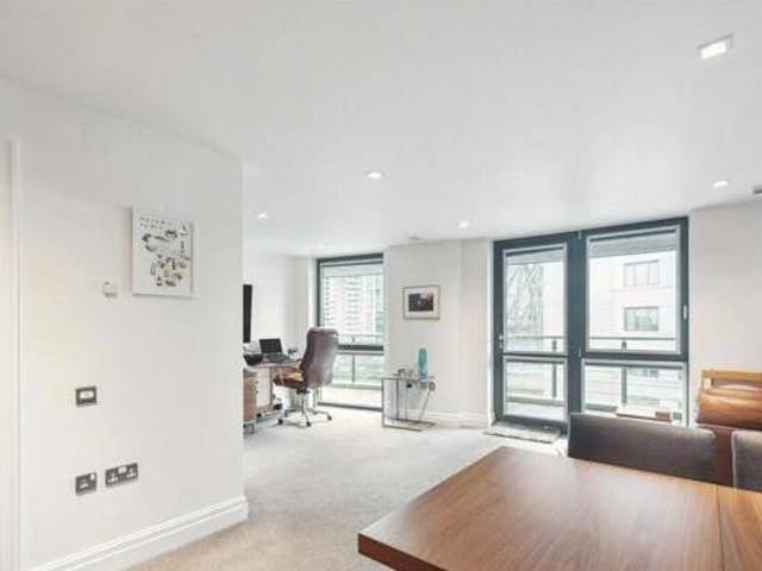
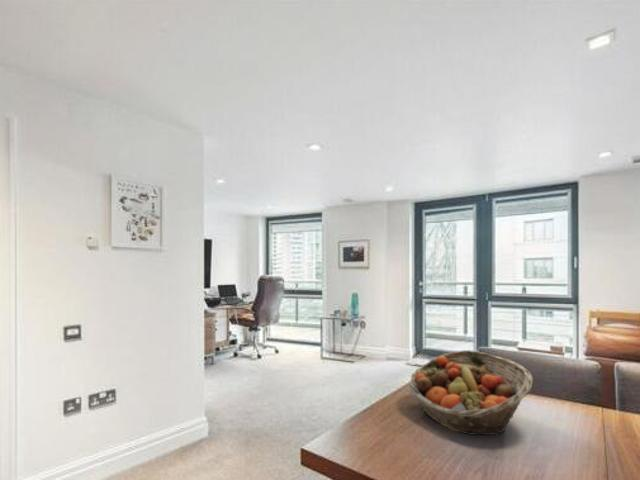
+ fruit basket [408,349,534,436]
